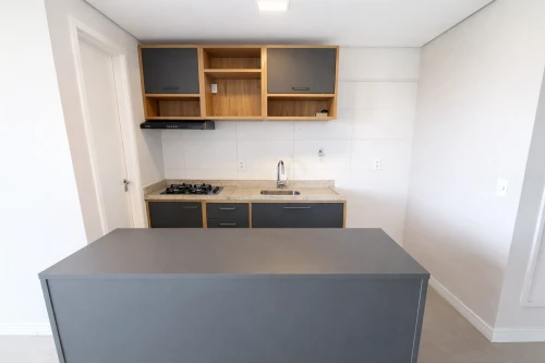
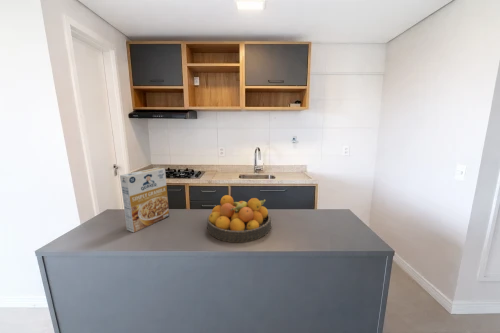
+ cereal box [119,167,170,233]
+ fruit bowl [206,194,272,243]
